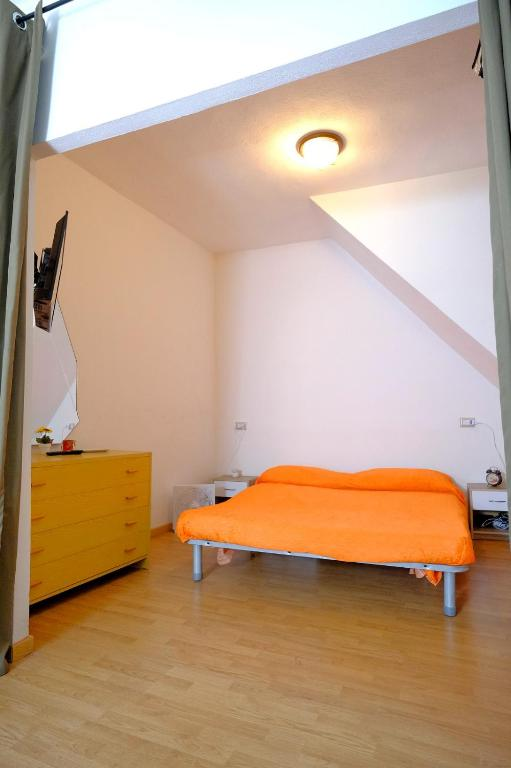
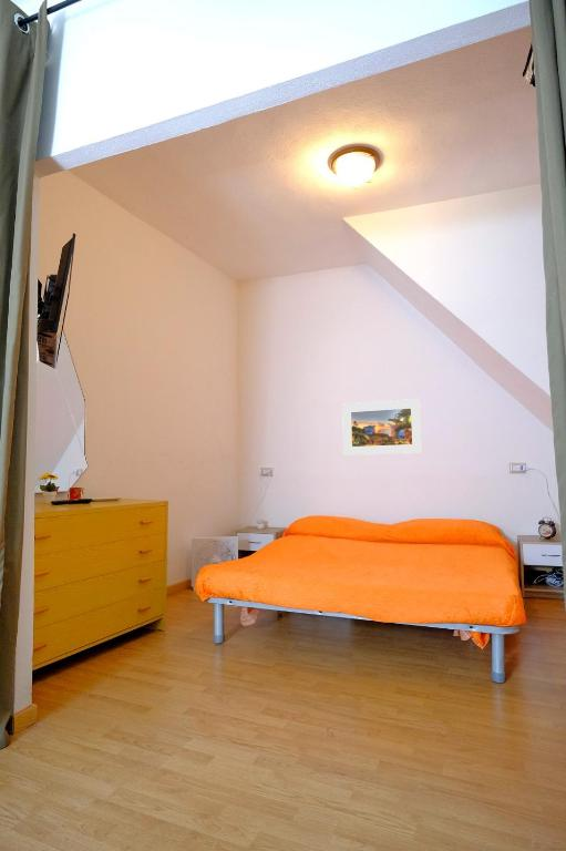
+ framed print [341,398,423,457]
